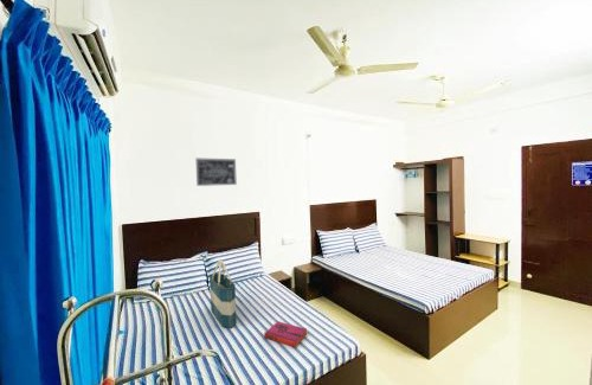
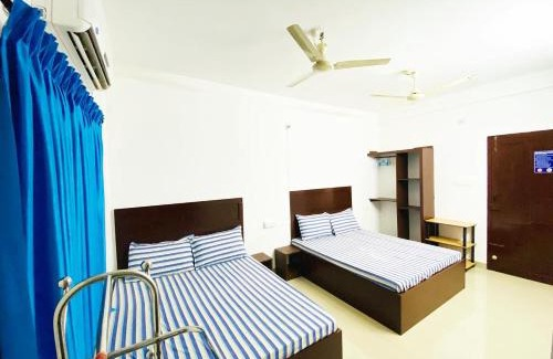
- wall art [194,158,238,187]
- hardback book [263,320,308,348]
- tote bag [208,258,238,329]
